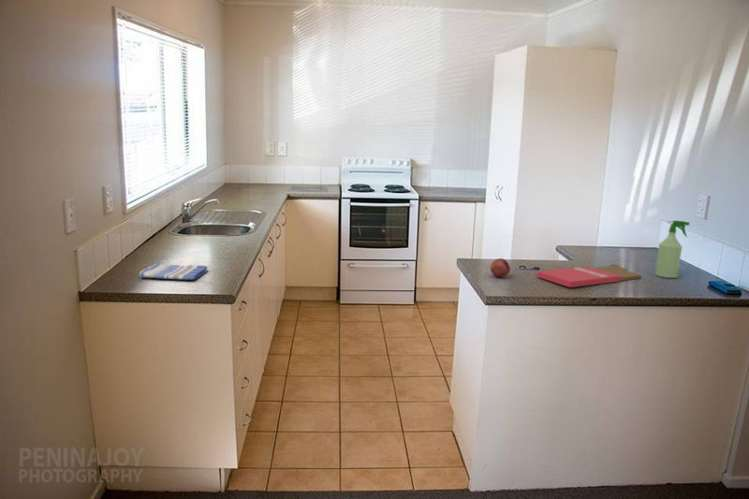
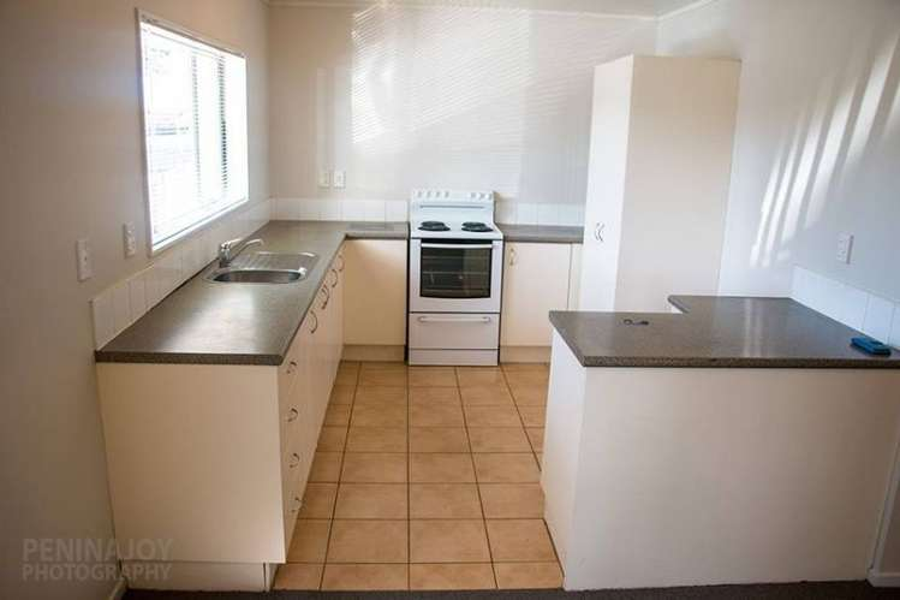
- fruit [489,257,511,278]
- spray bottle [655,220,691,279]
- cutting board [536,264,642,288]
- dish towel [138,262,209,281]
